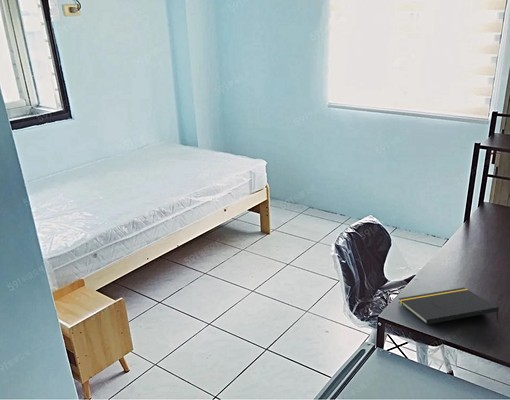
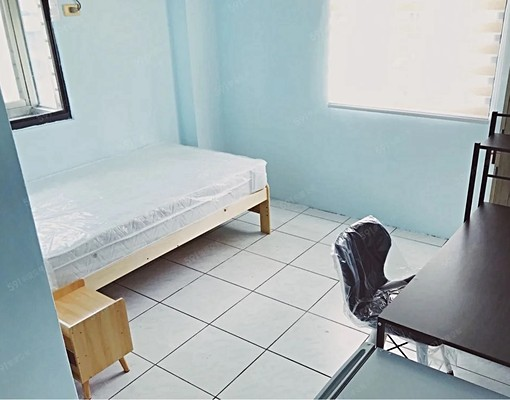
- notepad [398,287,500,325]
